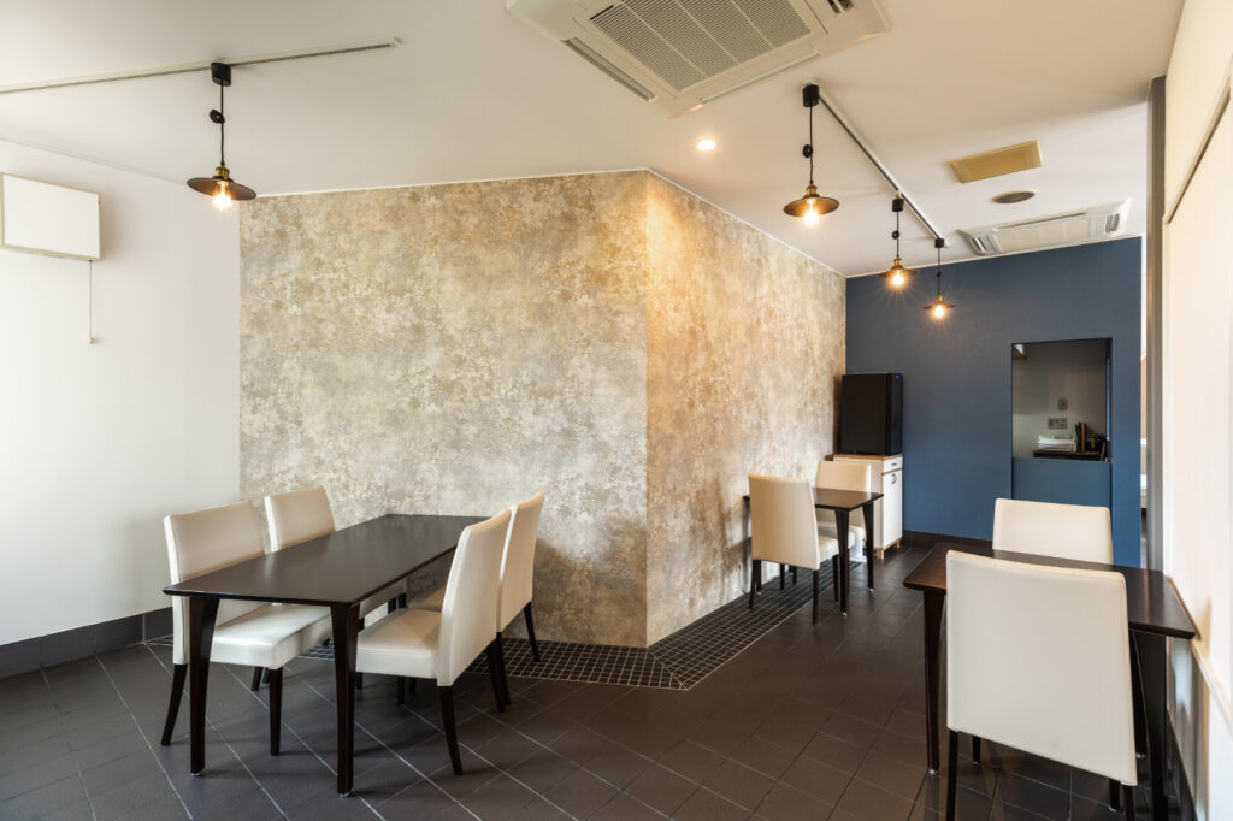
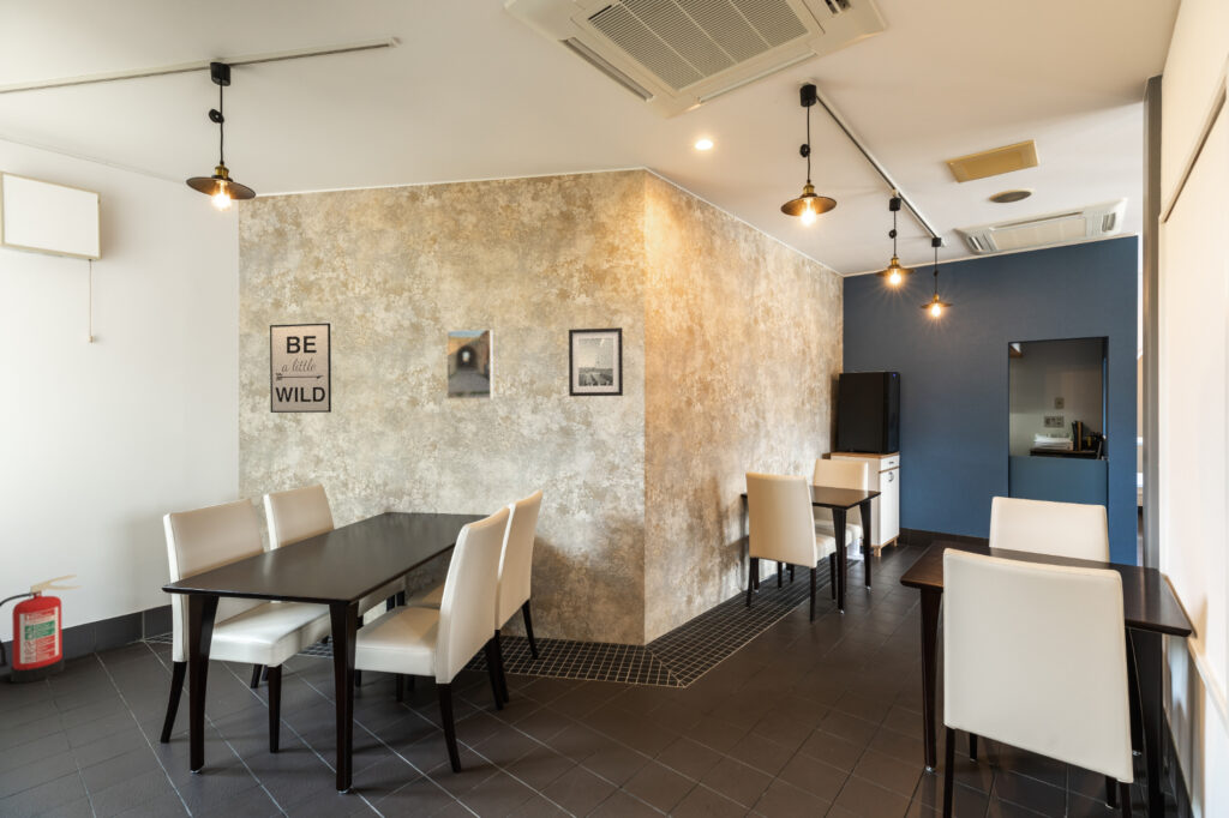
+ wall art [568,326,624,397]
+ wall art [269,321,332,414]
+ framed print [445,329,494,401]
+ fire extinguisher [0,573,83,684]
